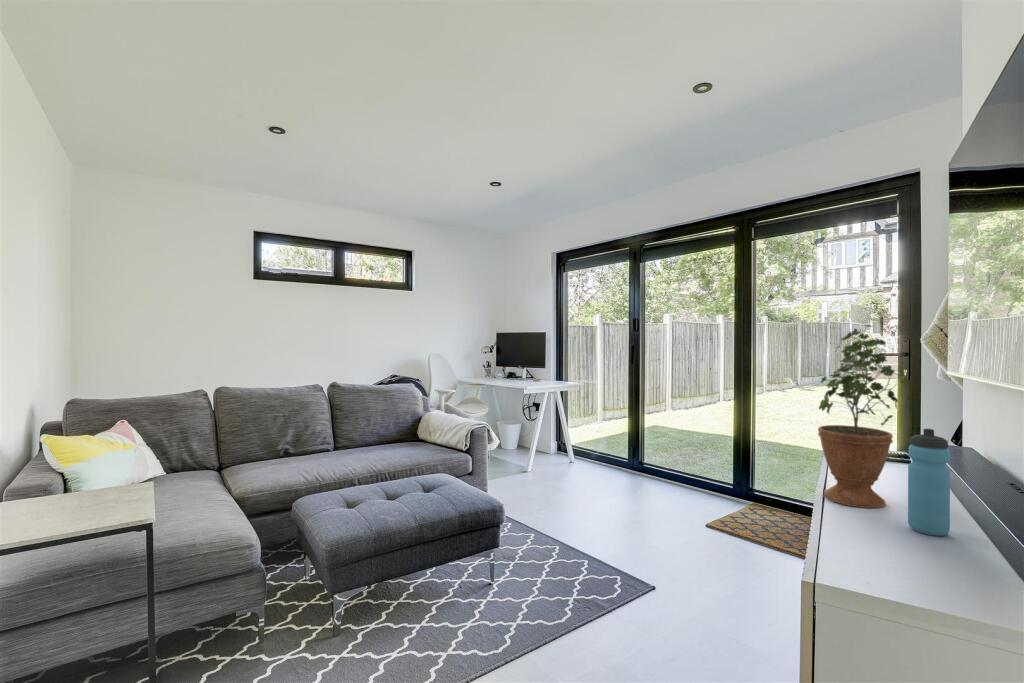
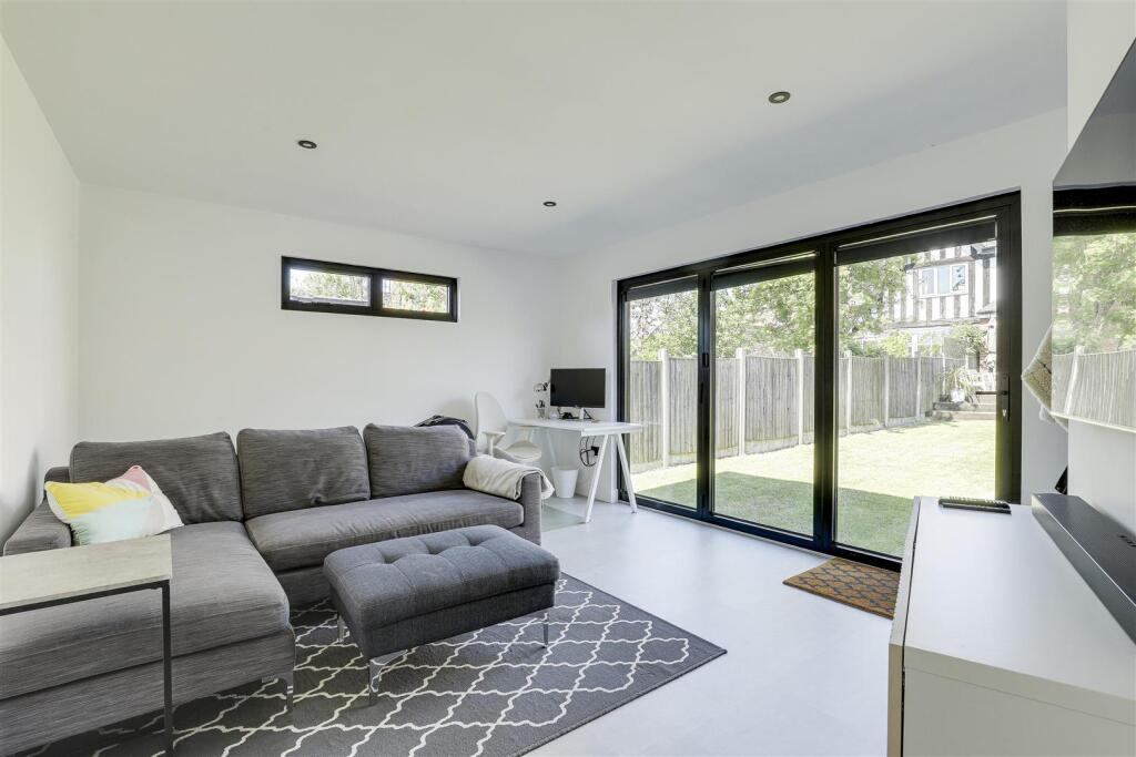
- water bottle [907,428,951,537]
- potted plant [817,324,910,509]
